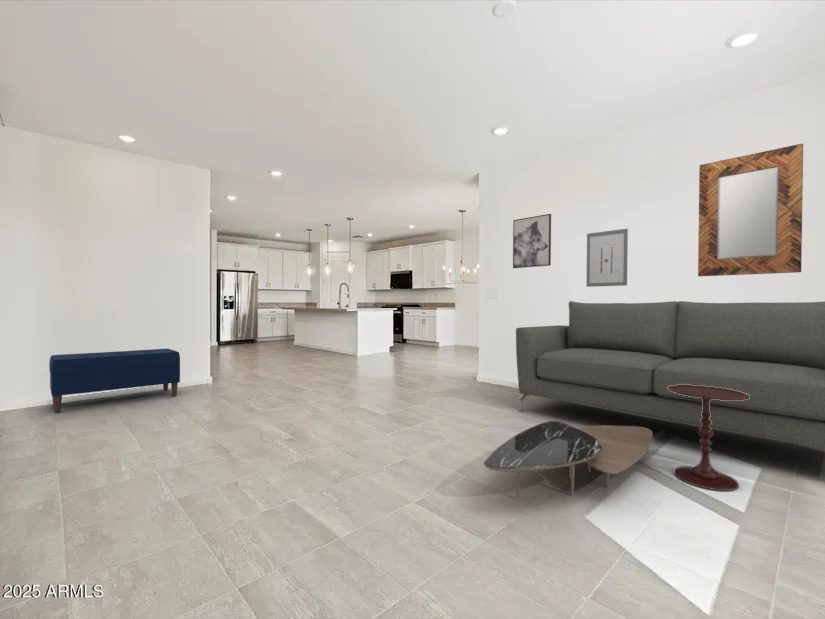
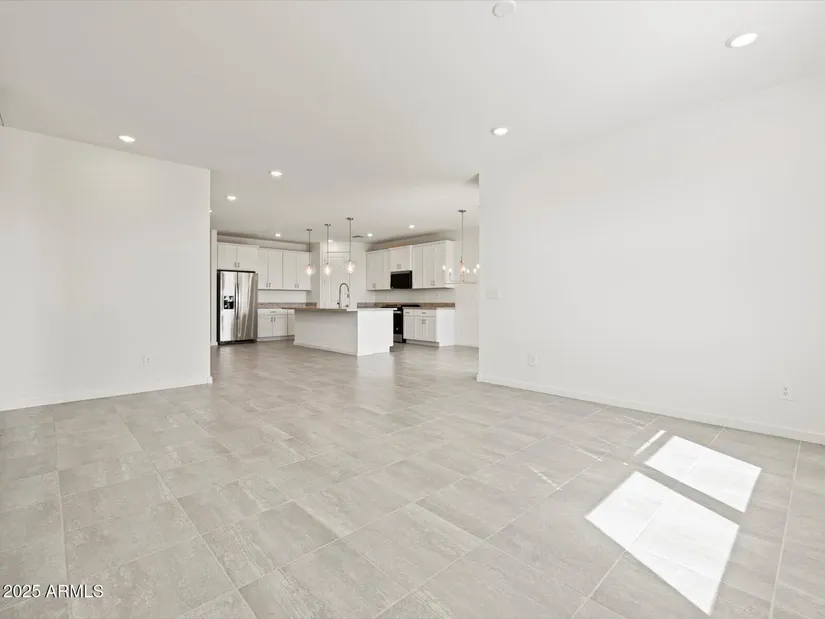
- bench [48,348,181,413]
- sofa [515,300,825,451]
- wall art [585,228,629,288]
- home mirror [697,142,804,277]
- coffee table [483,420,654,499]
- wall art [512,213,552,269]
- side table [667,384,750,492]
